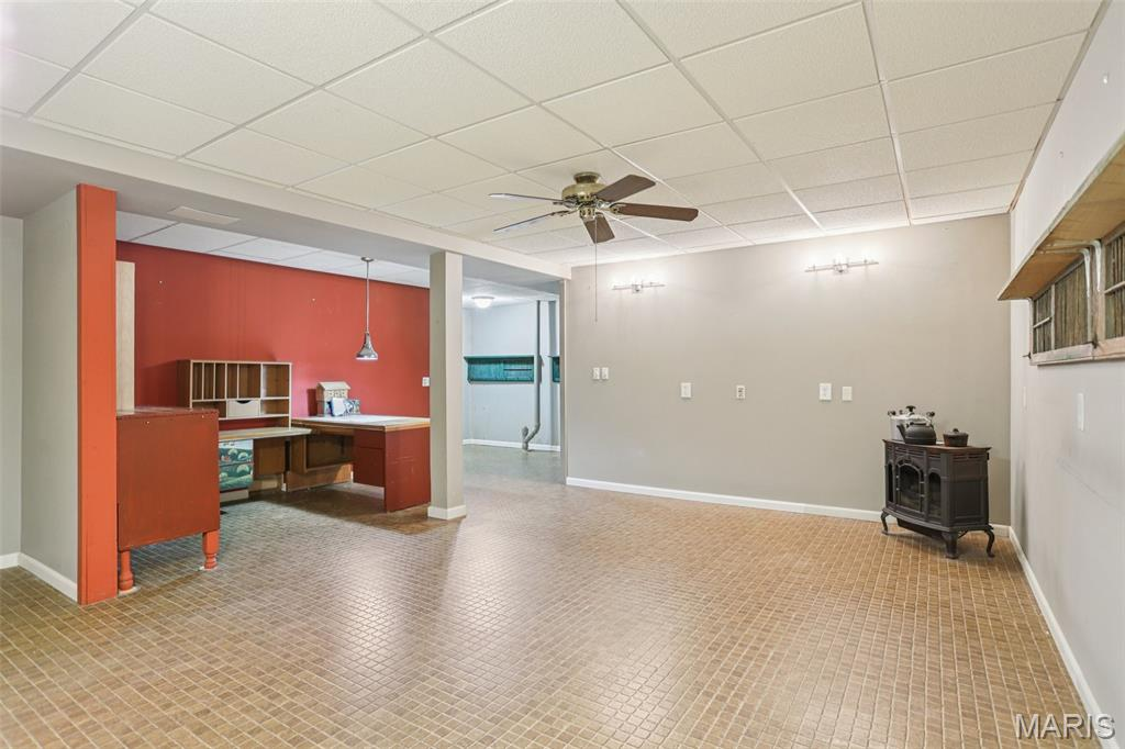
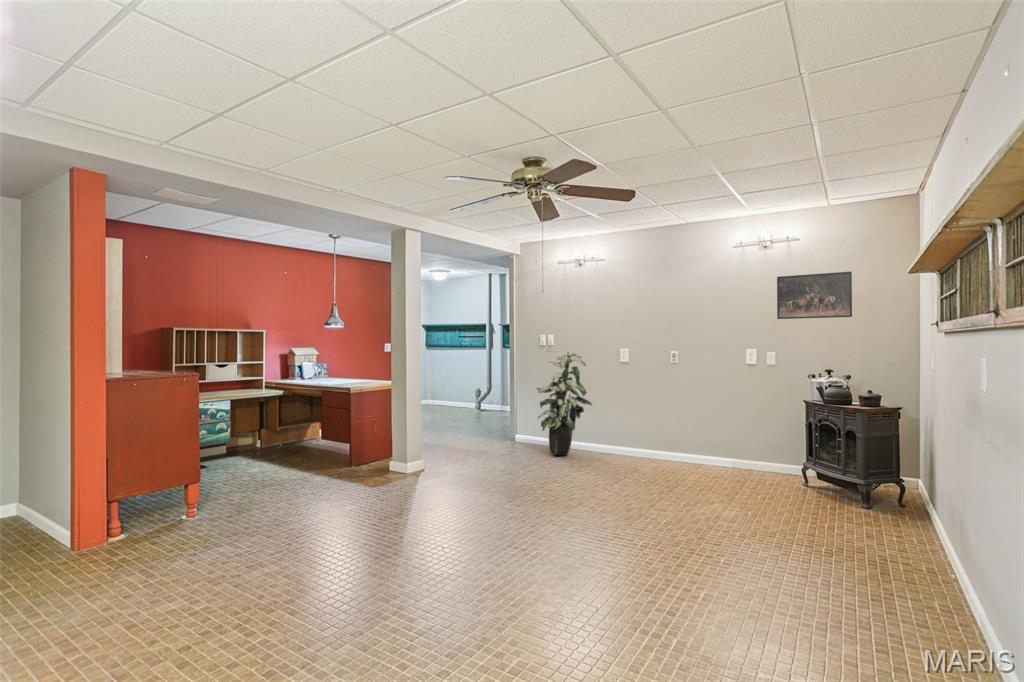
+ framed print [776,271,853,320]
+ indoor plant [535,348,593,457]
